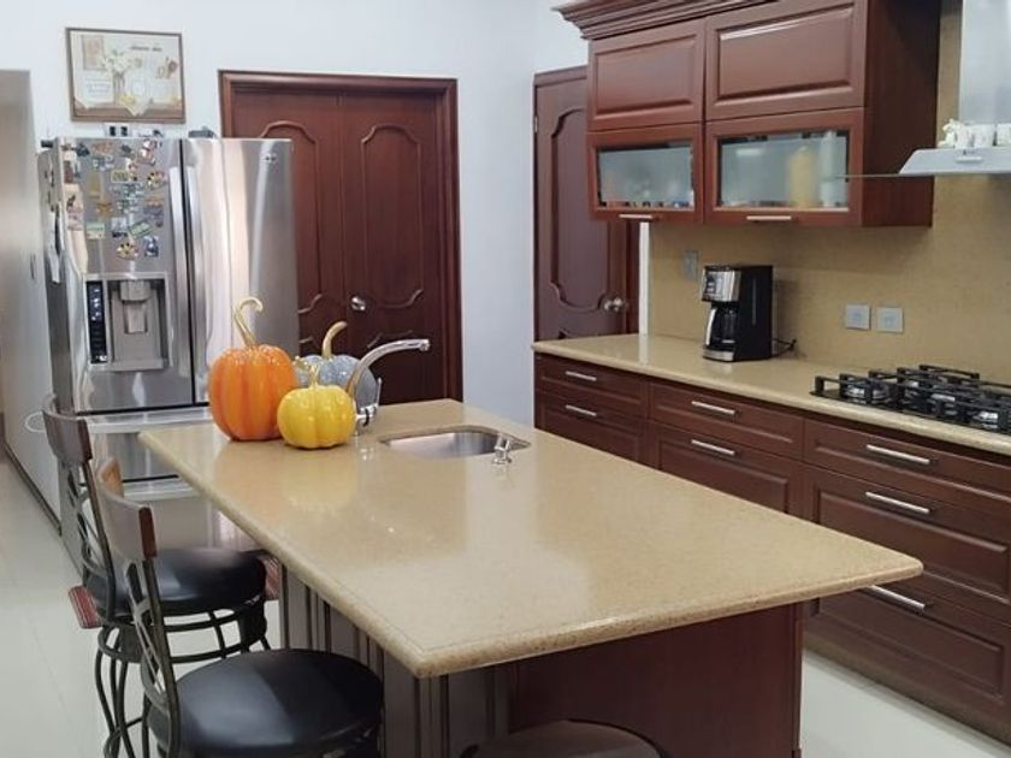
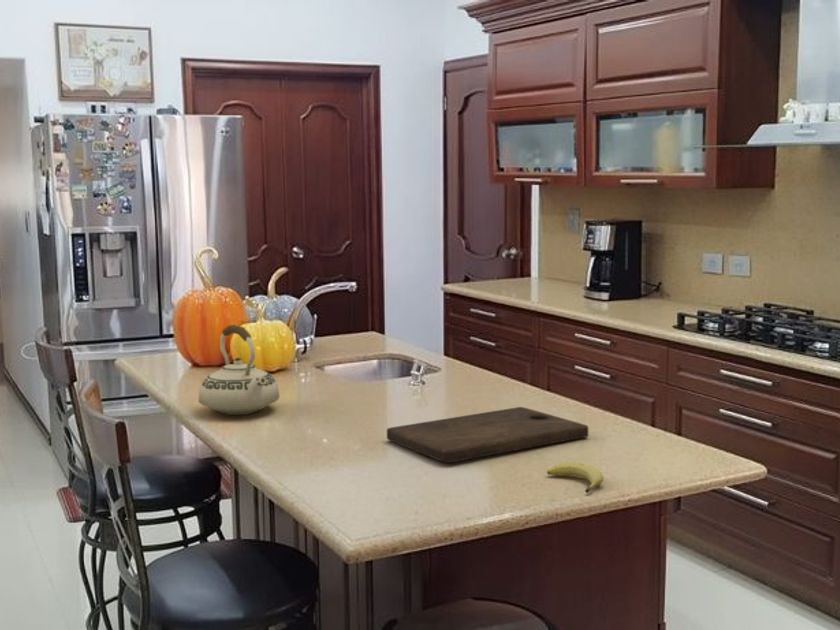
+ teakettle [197,324,281,416]
+ cutting board [386,406,589,464]
+ fruit [546,461,604,494]
